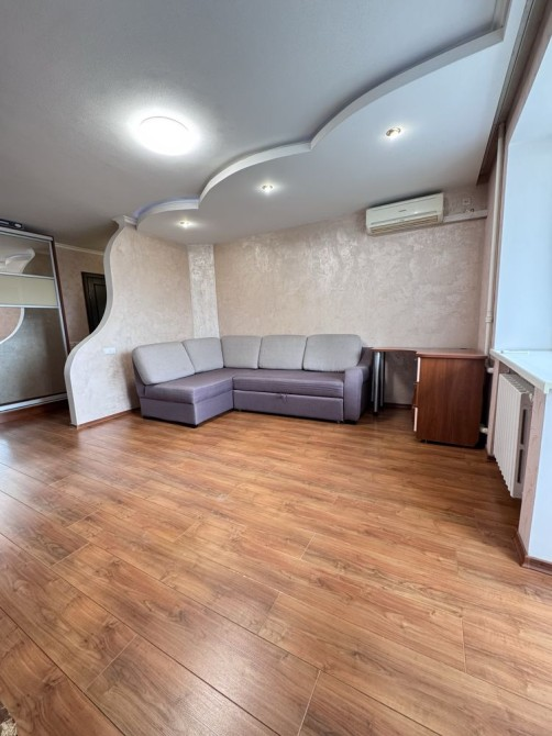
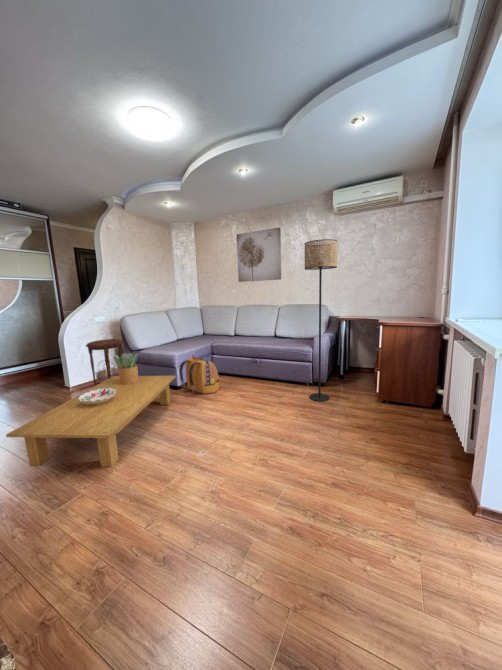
+ backpack [178,354,221,395]
+ potted plant [112,352,139,385]
+ wall art [235,226,282,283]
+ basket [95,359,119,384]
+ floor lamp [304,238,339,402]
+ decorative bowl [78,388,116,404]
+ side table [85,338,124,387]
+ coffee table [5,375,177,468]
